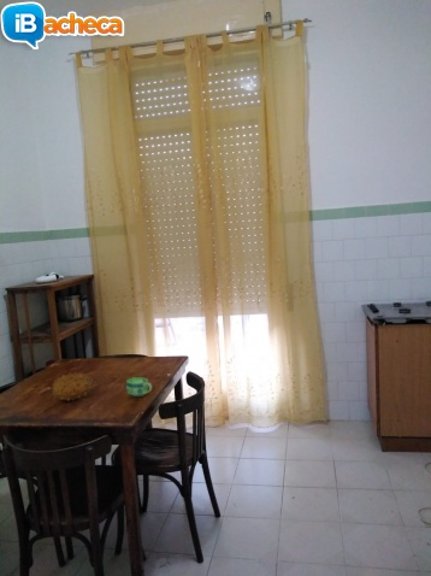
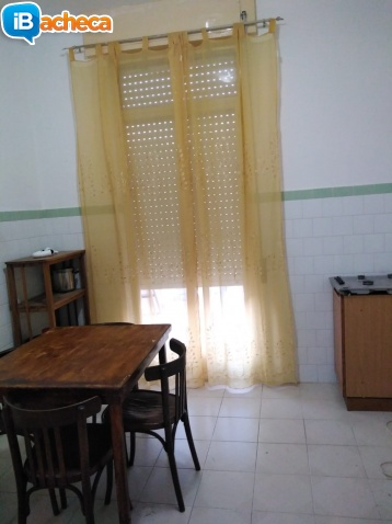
- cup [125,376,153,398]
- fruit [51,371,95,402]
